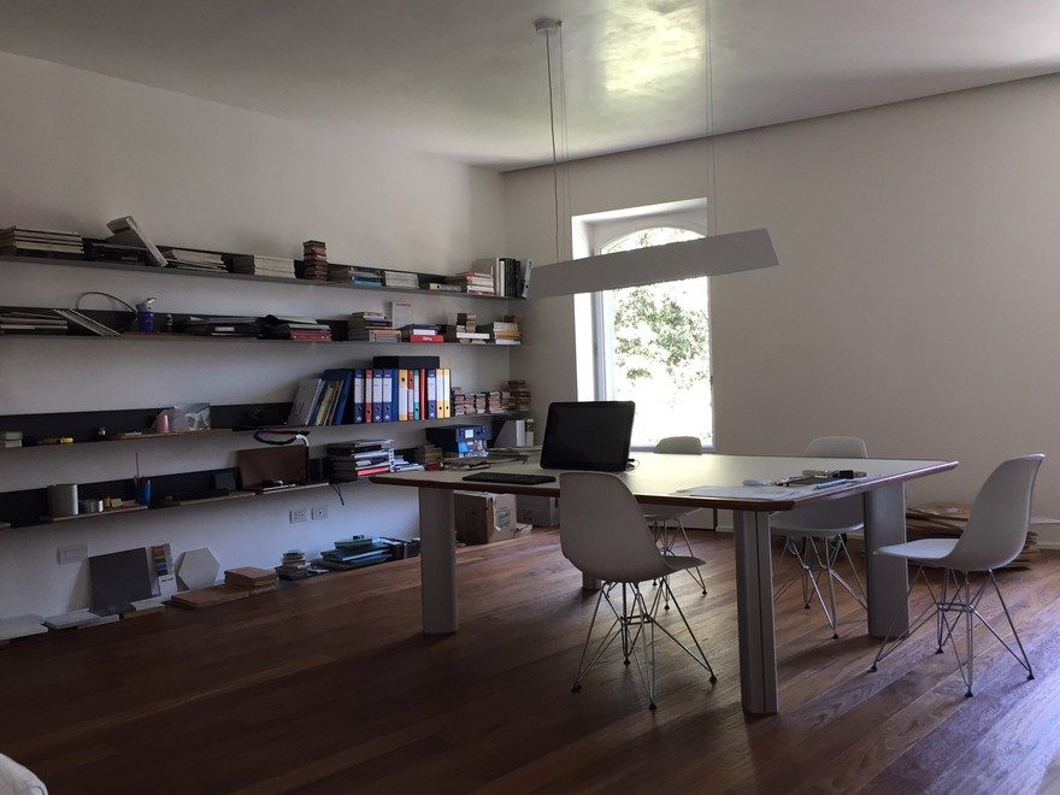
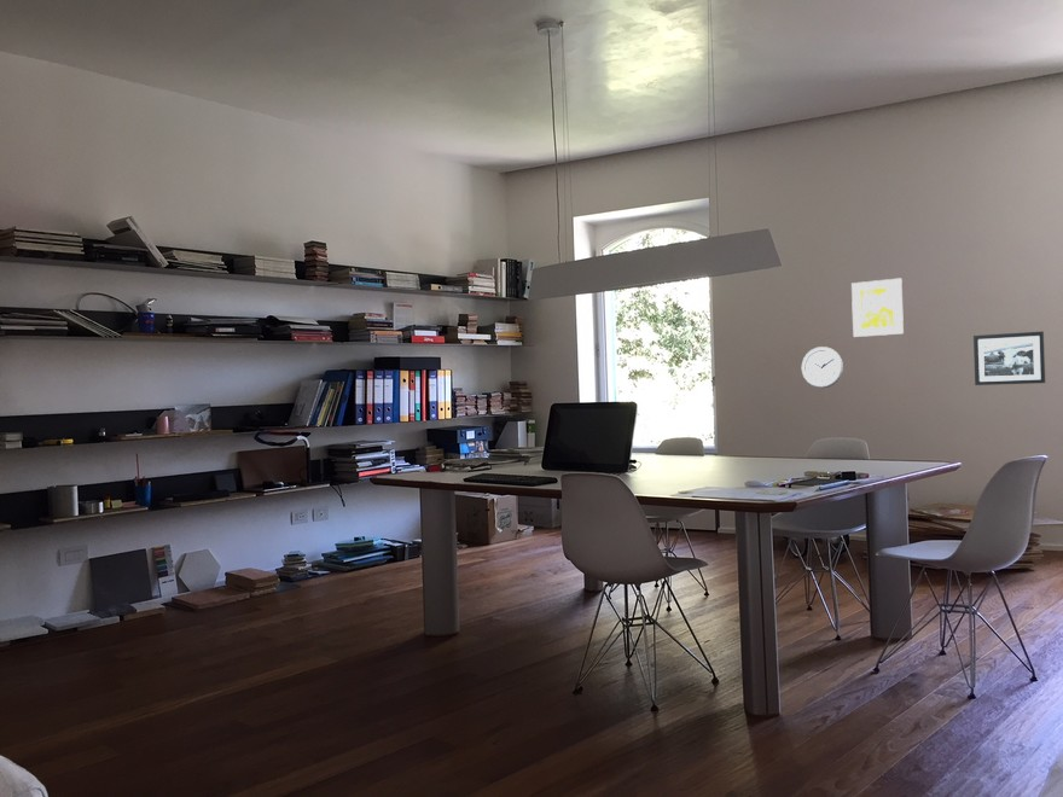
+ wall clock [801,345,844,389]
+ picture frame [972,330,1046,386]
+ wall art [850,278,905,338]
